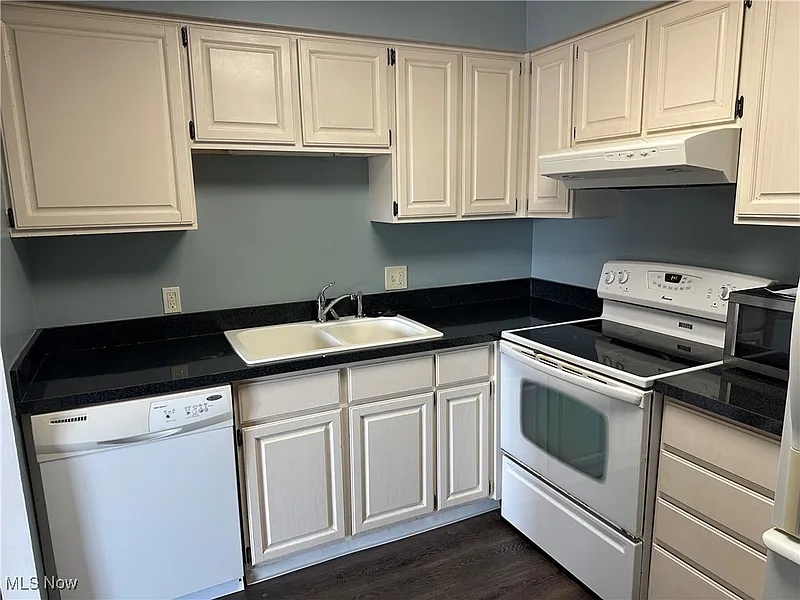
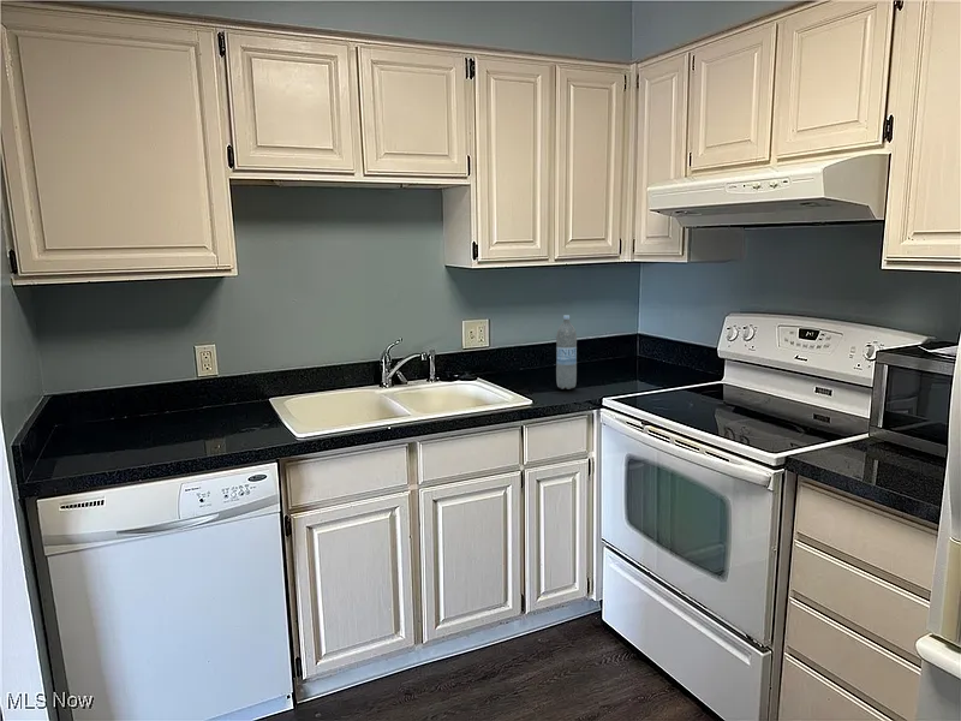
+ water bottle [555,314,578,391]
